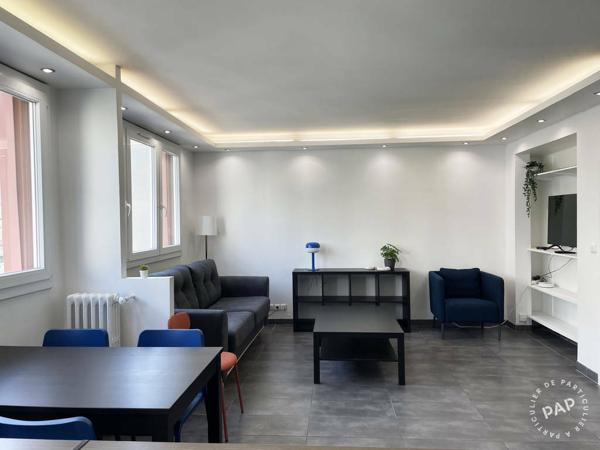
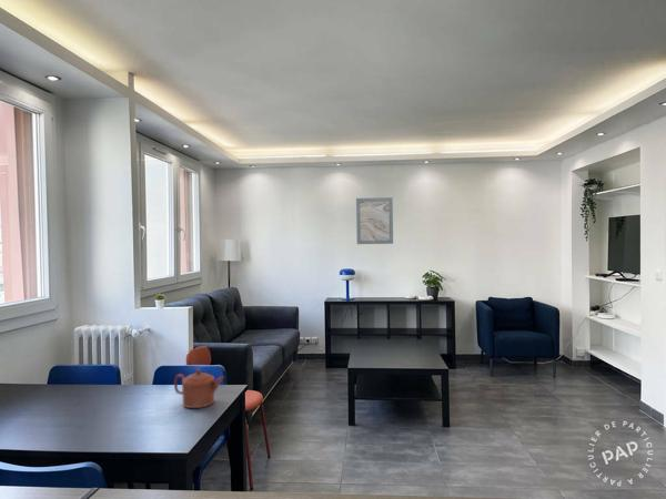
+ teapot [173,367,225,409]
+ wall art [355,196,394,245]
